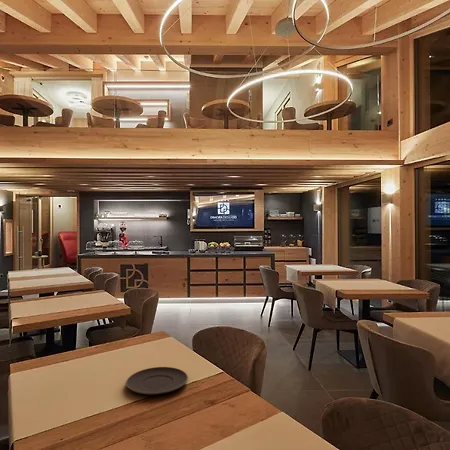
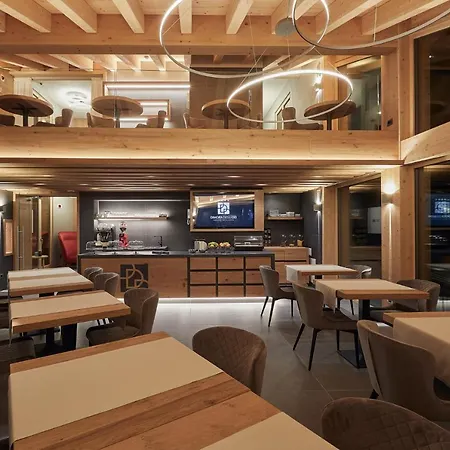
- plate [125,366,189,396]
